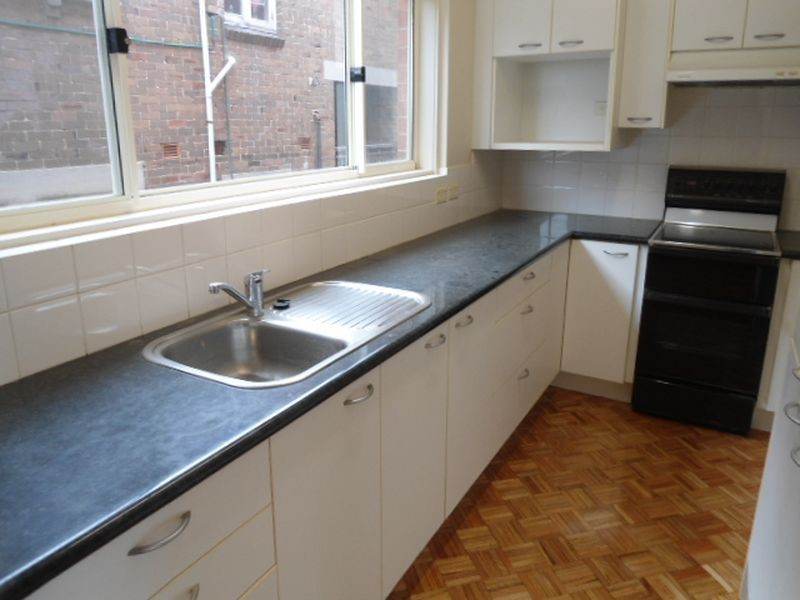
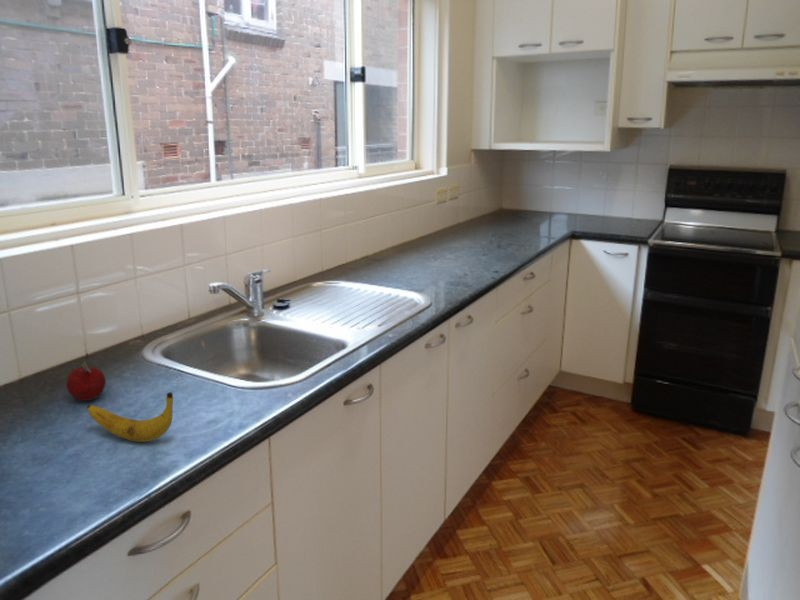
+ fruit [65,359,107,402]
+ banana [86,391,174,443]
